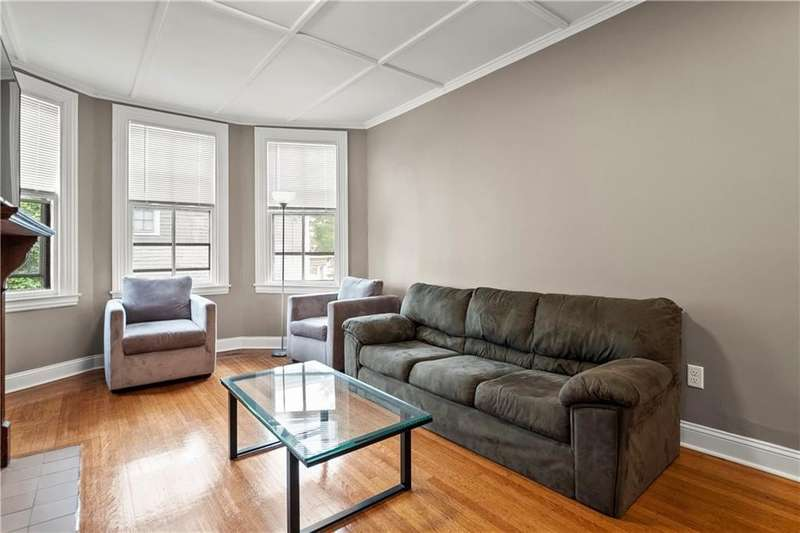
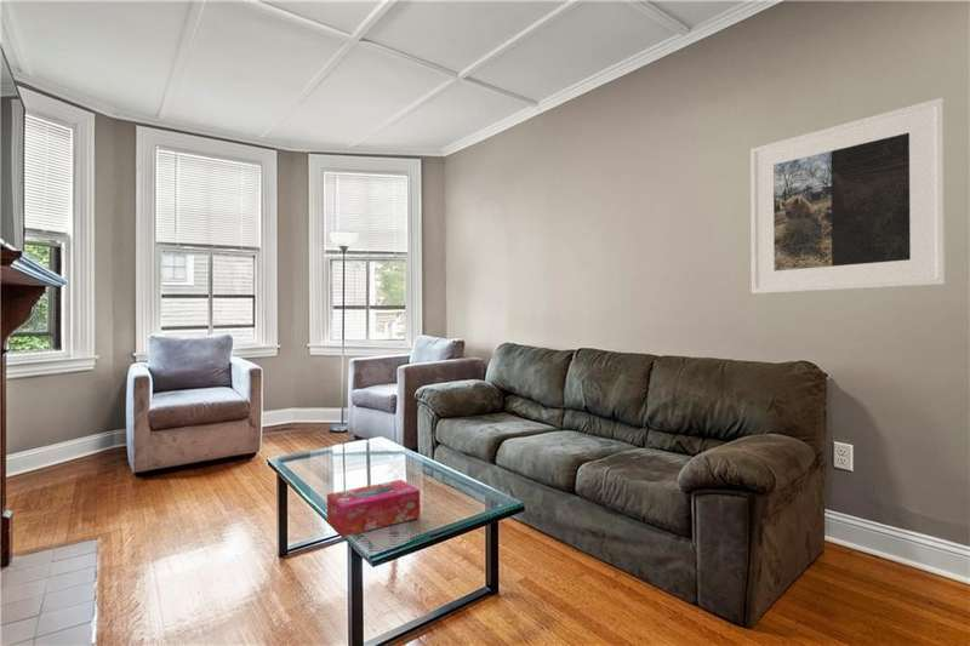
+ tissue box [326,479,421,538]
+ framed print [749,97,947,295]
